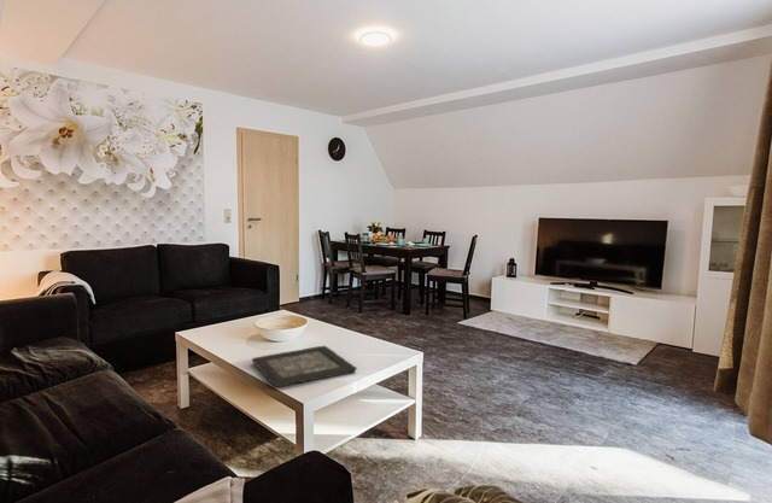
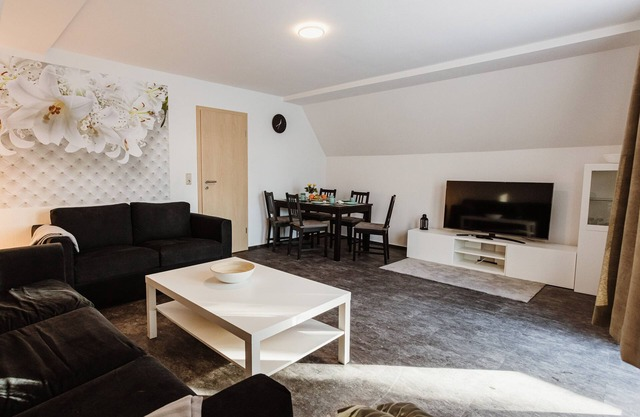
- decorative tray [251,345,358,388]
